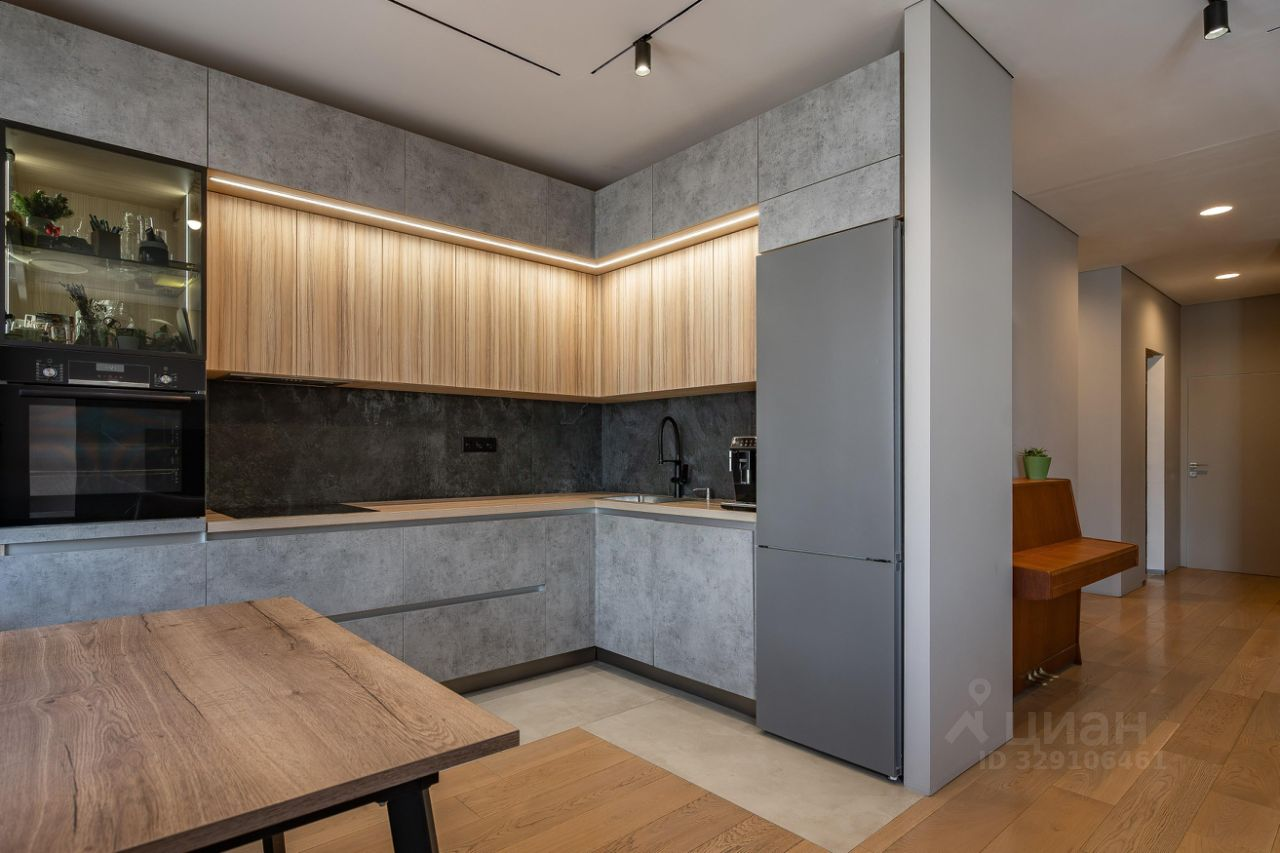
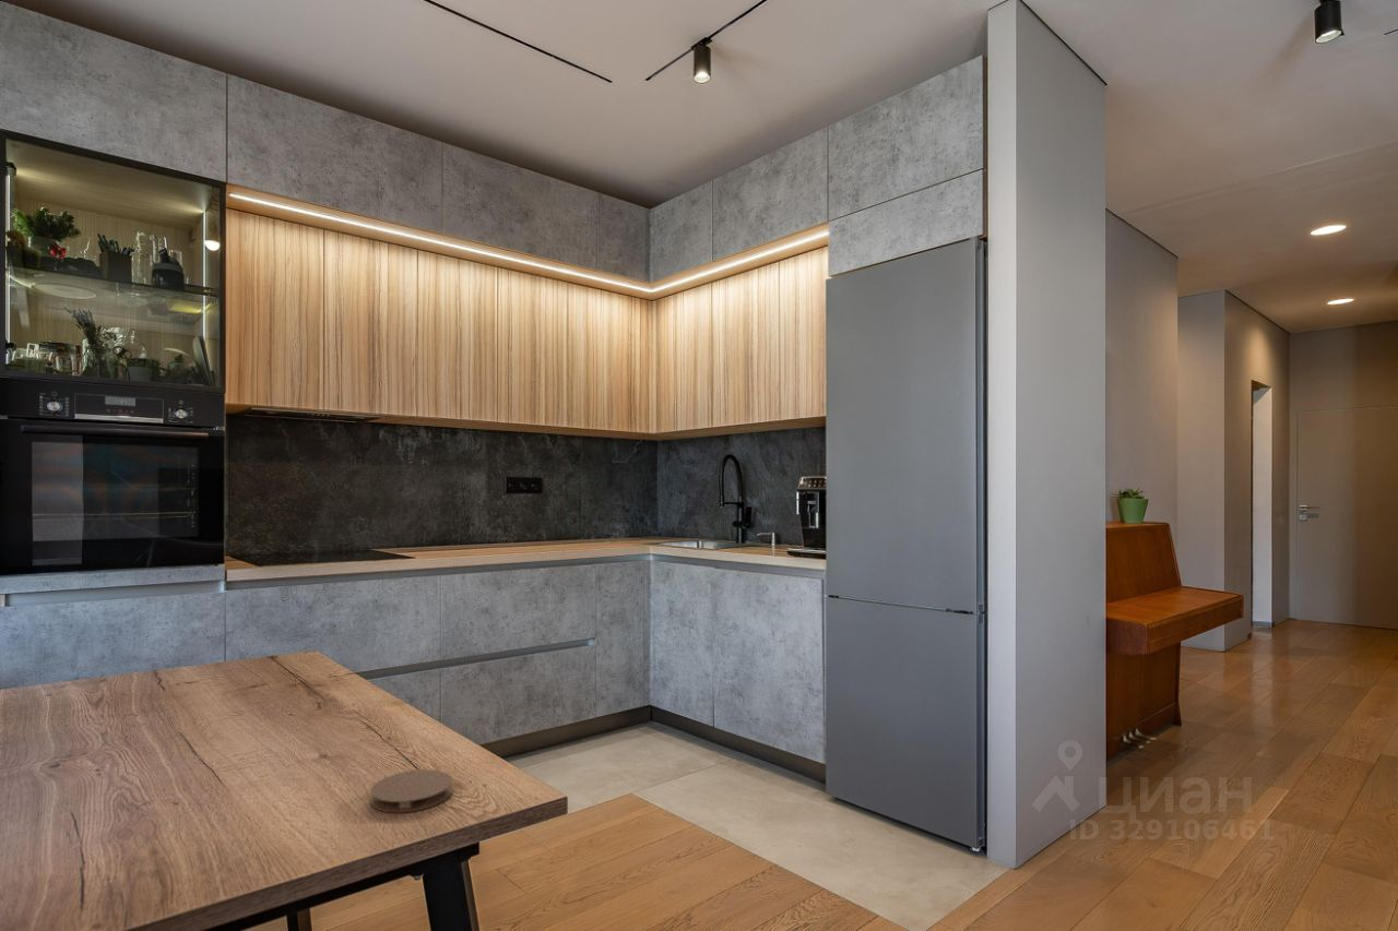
+ coaster [369,768,454,813]
